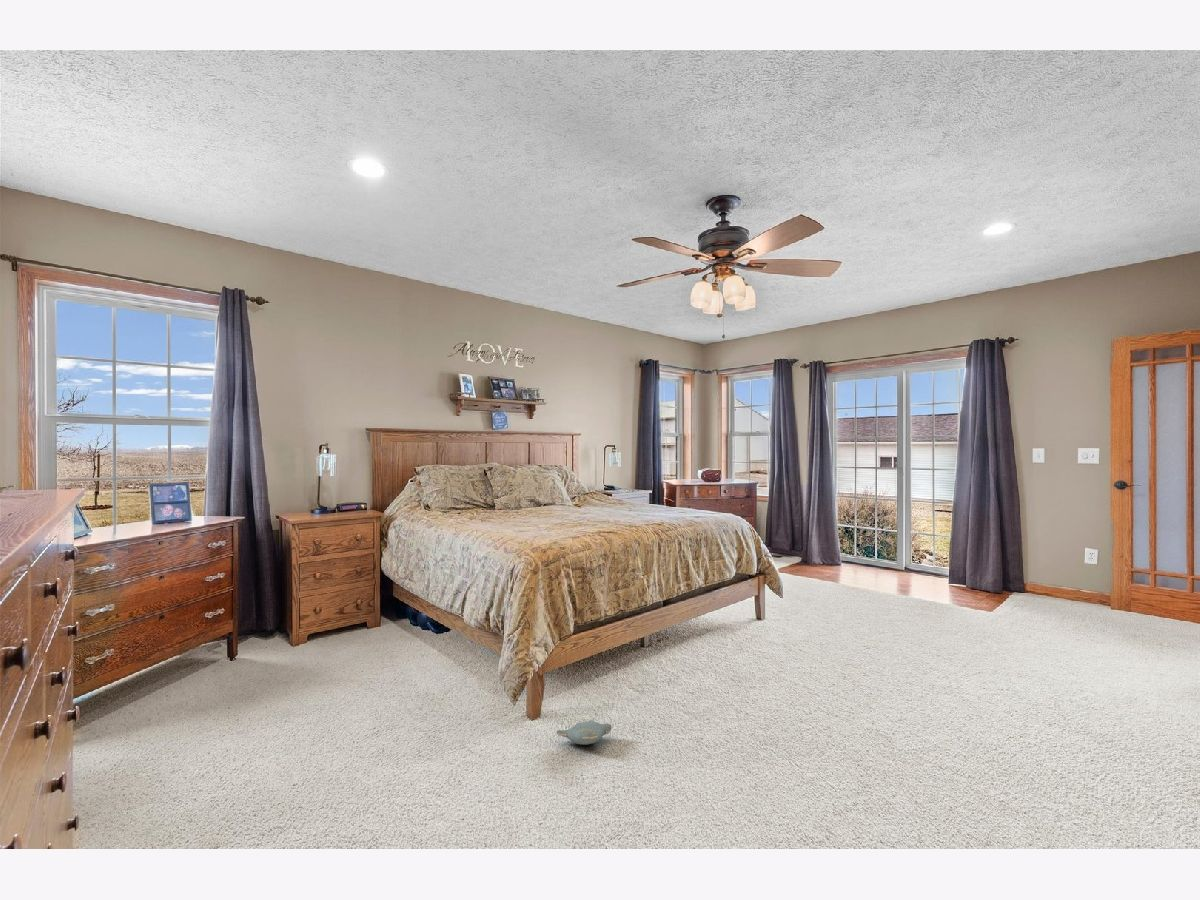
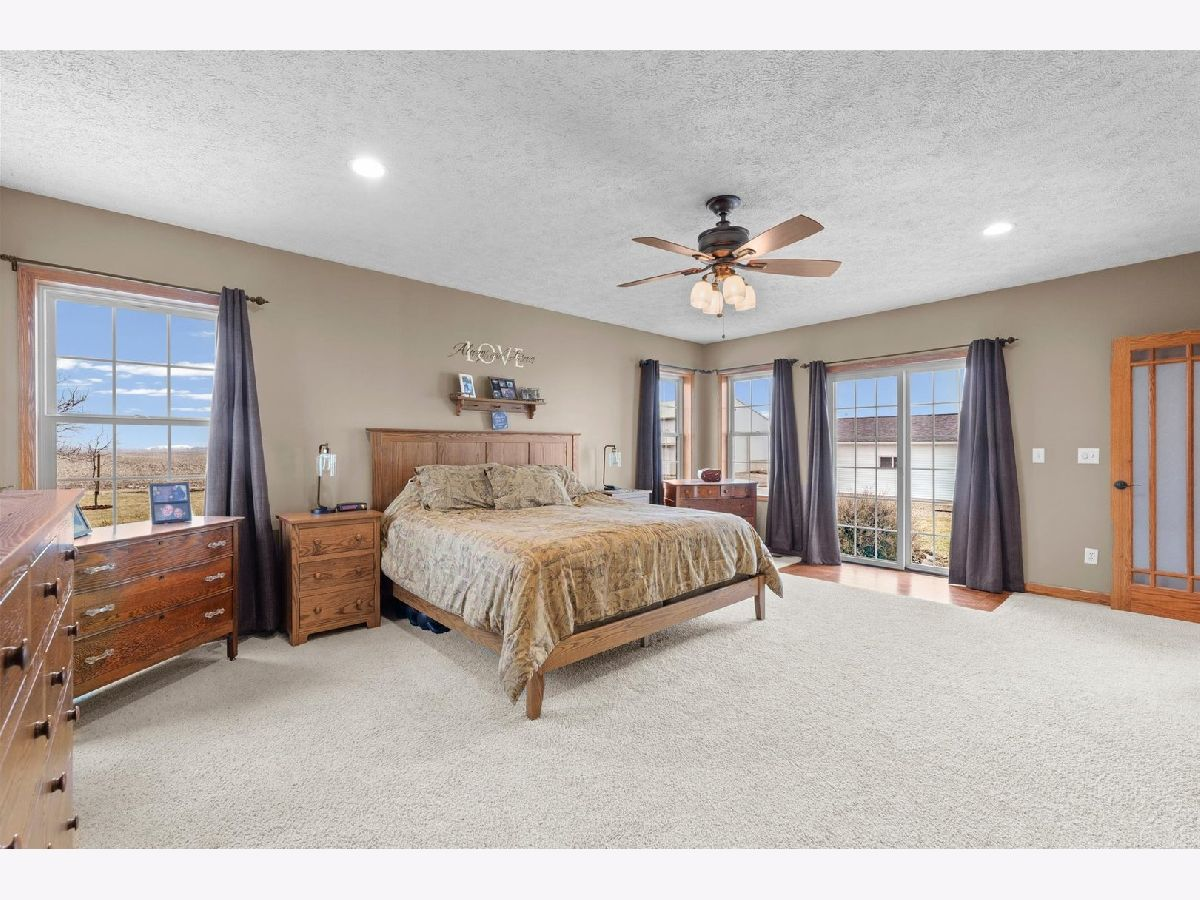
- plush toy [556,719,613,746]
